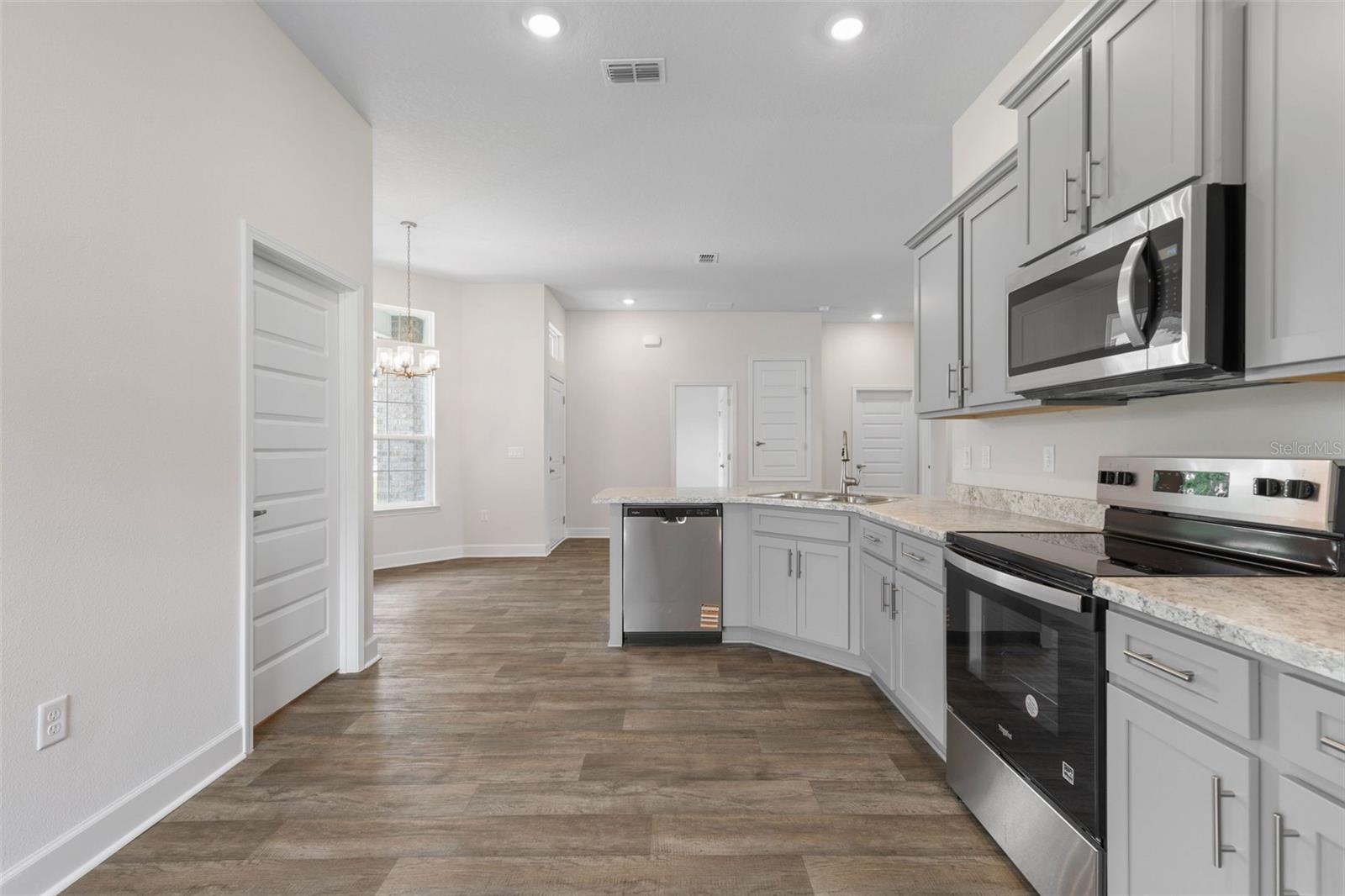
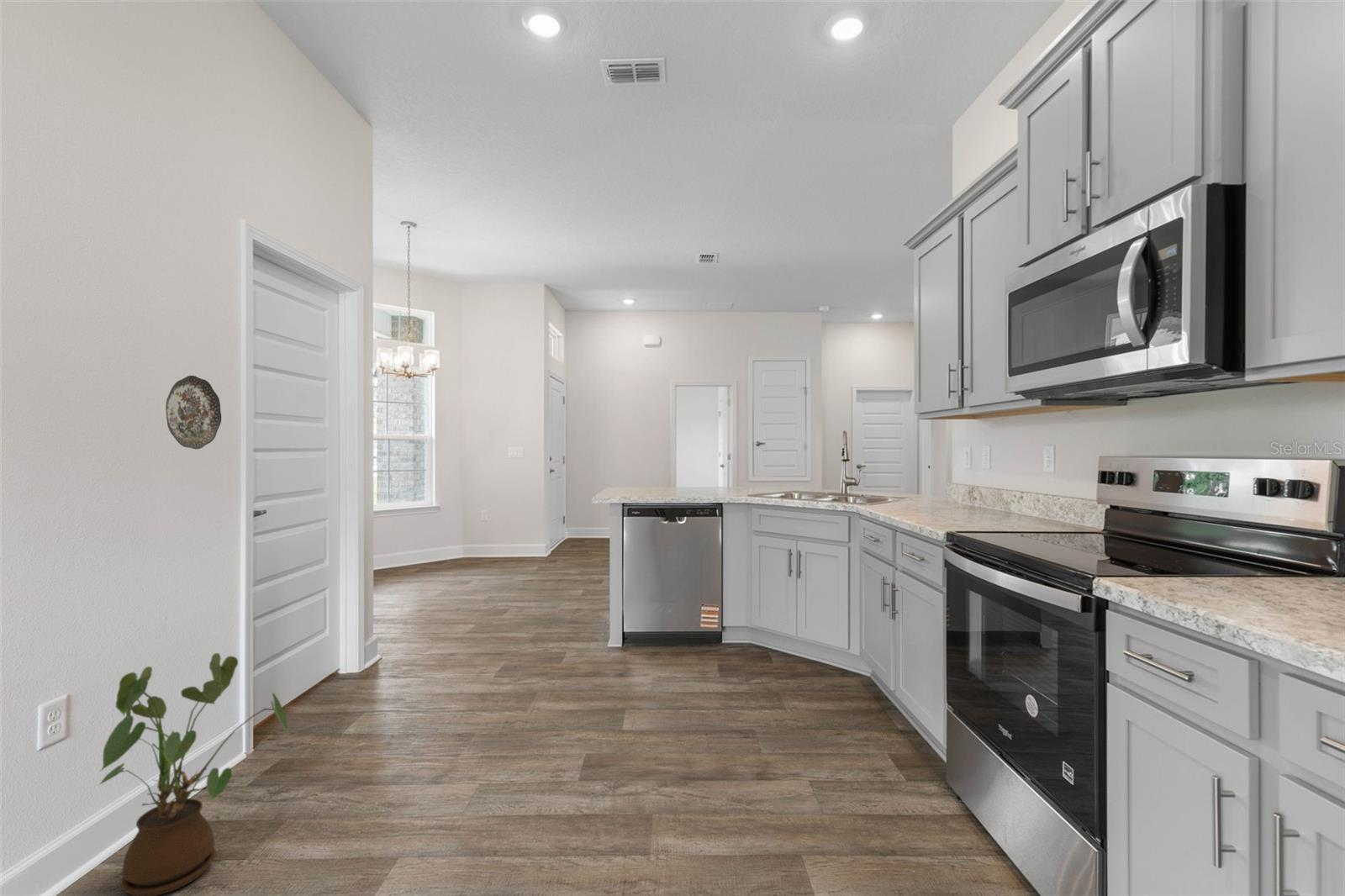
+ house plant [98,652,291,896]
+ decorative plate [165,375,222,450]
